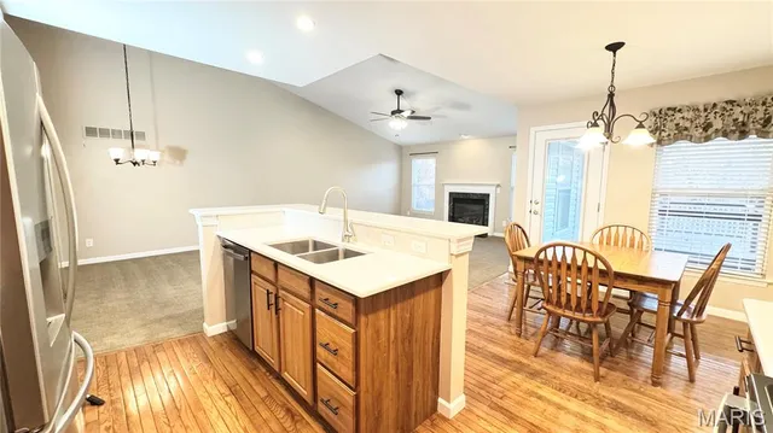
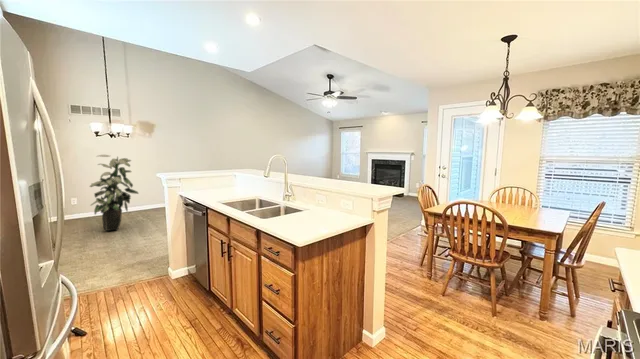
+ indoor plant [89,154,140,232]
